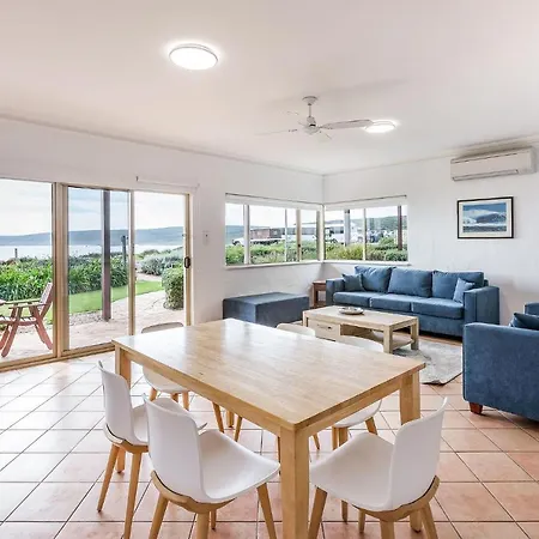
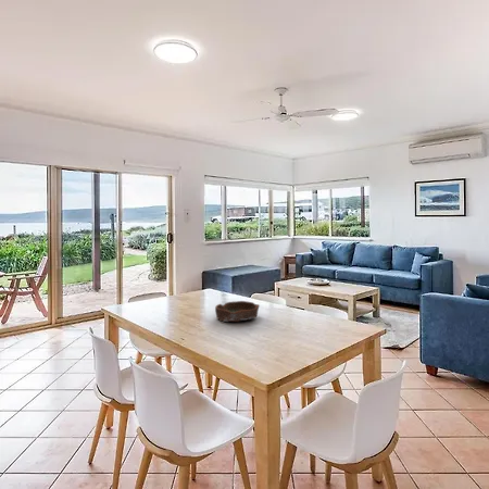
+ bowl [214,300,261,323]
